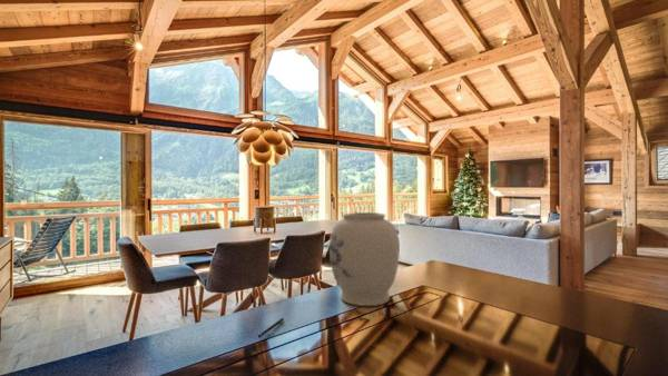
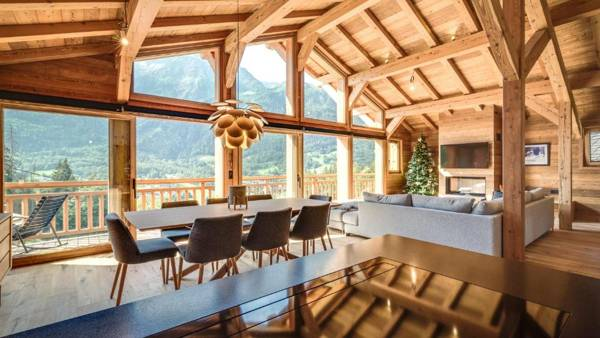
- pen [257,317,285,339]
- vase [328,211,401,307]
